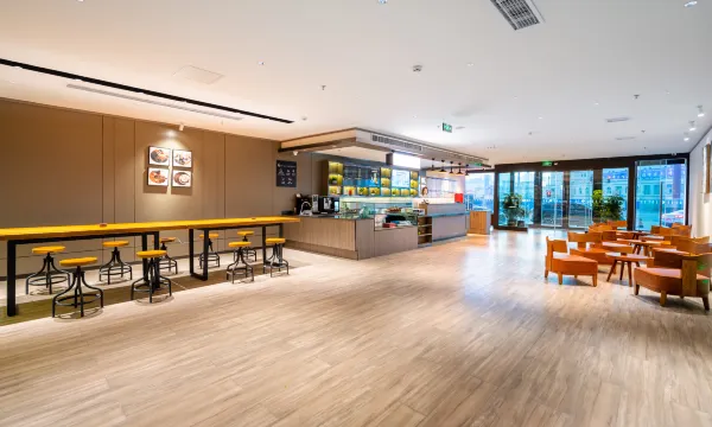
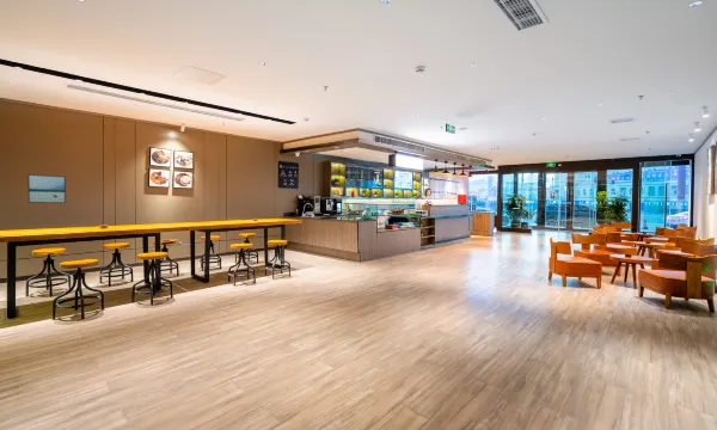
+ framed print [26,173,67,204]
